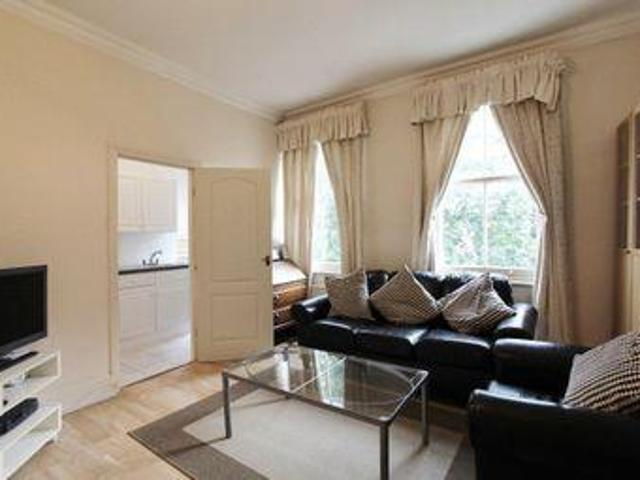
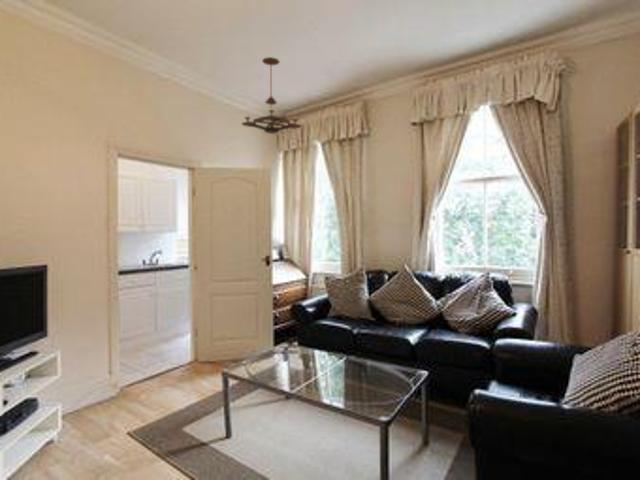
+ chandelier [241,56,302,135]
